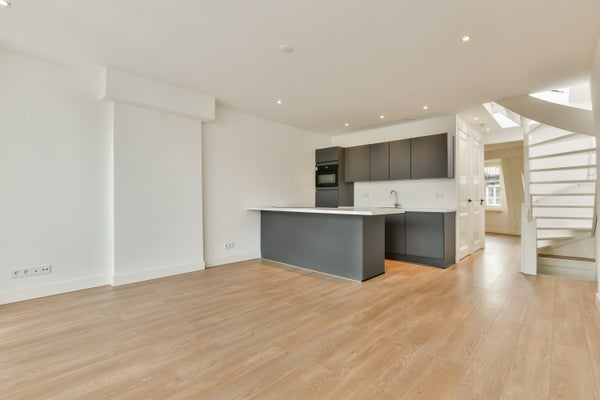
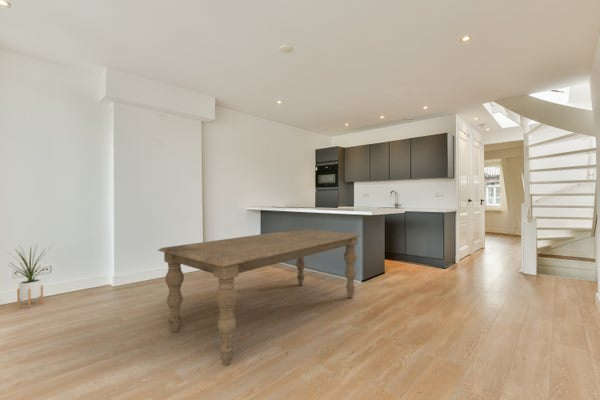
+ dining table [157,228,362,367]
+ house plant [7,244,52,309]
